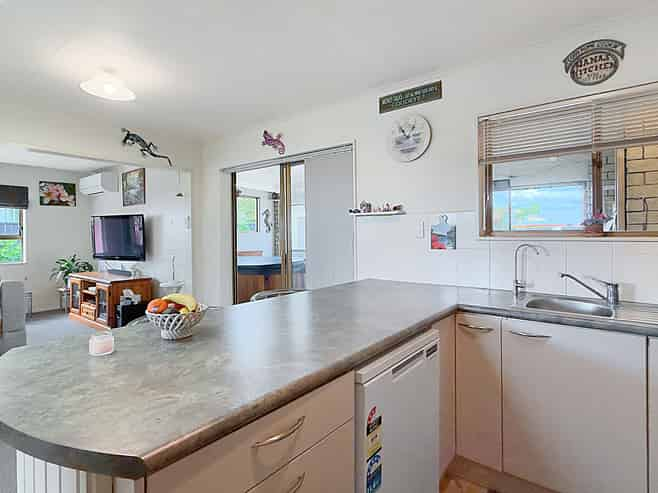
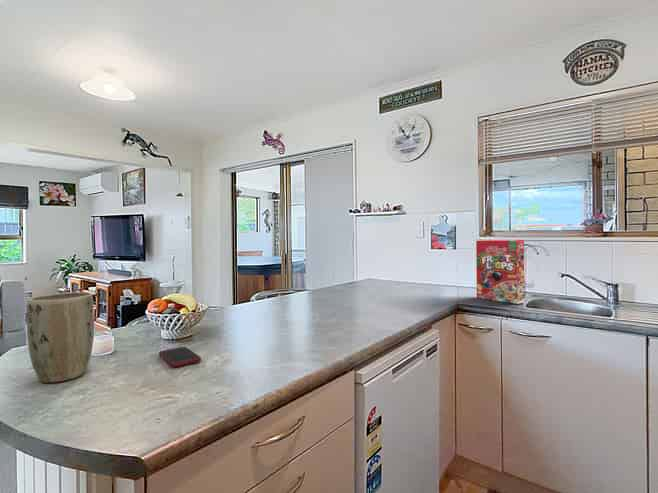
+ plant pot [26,291,95,384]
+ cell phone [158,346,202,368]
+ cereal box [475,239,525,305]
